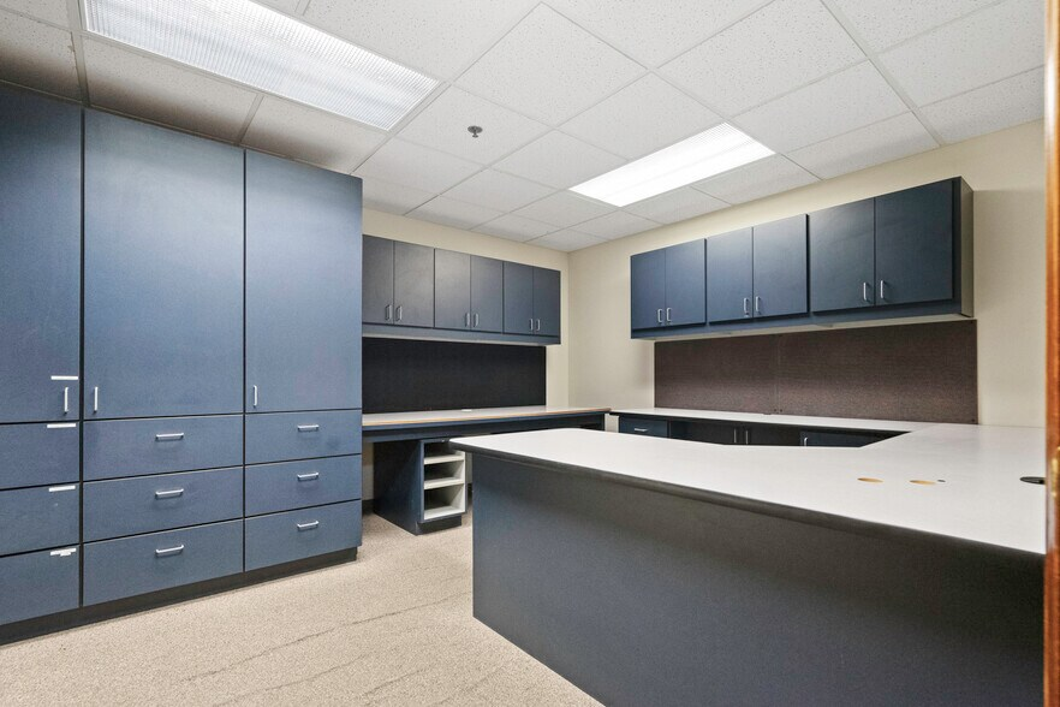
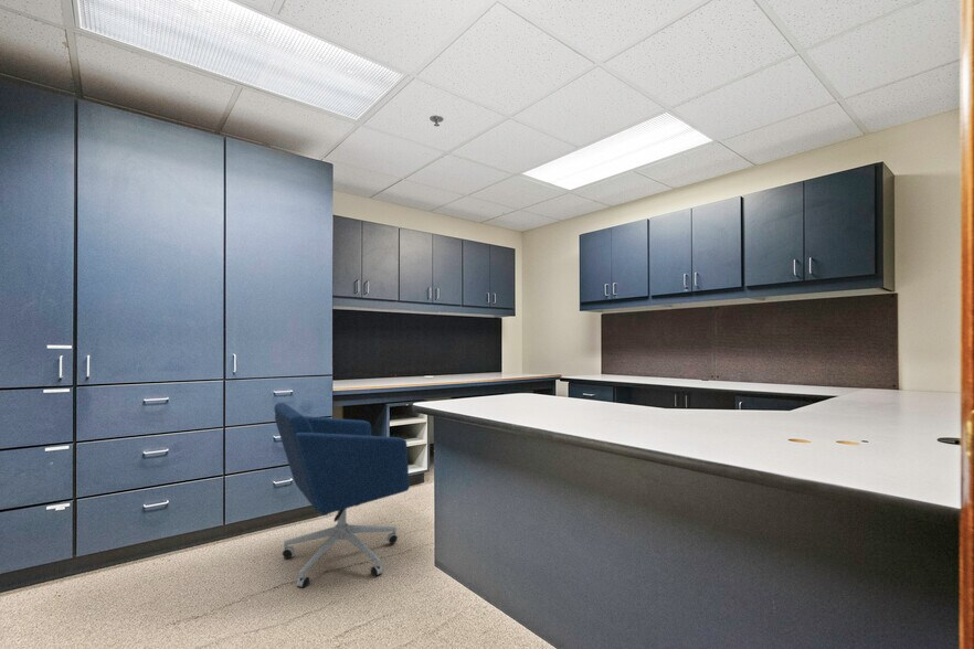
+ office chair [273,402,410,589]
